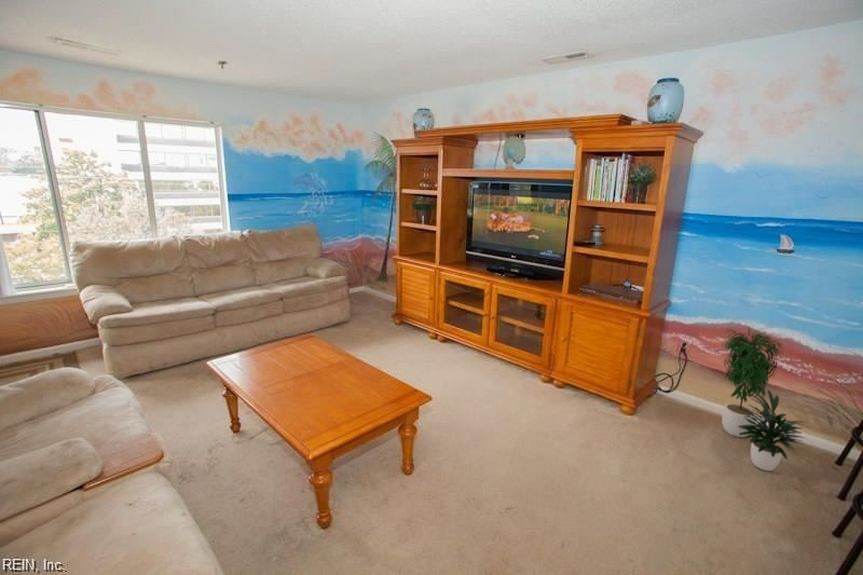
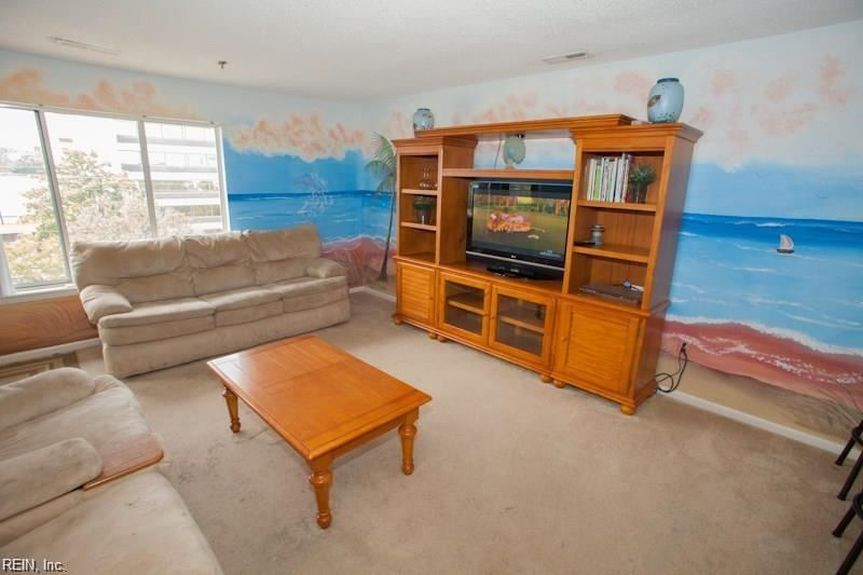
- potted plant [721,323,810,472]
